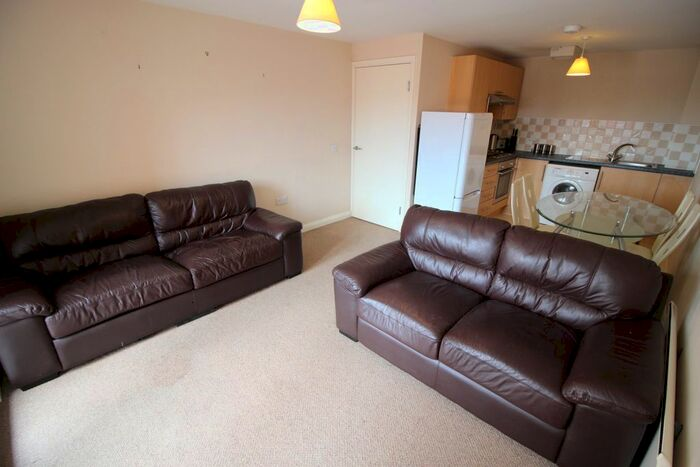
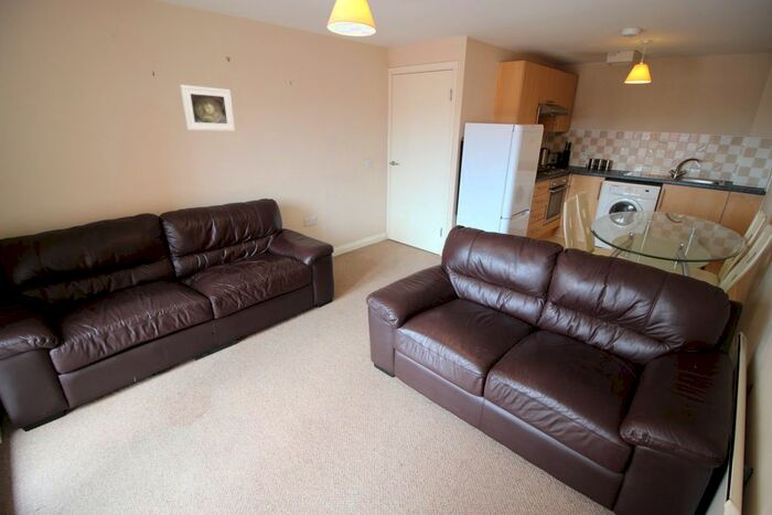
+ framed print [179,84,236,132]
